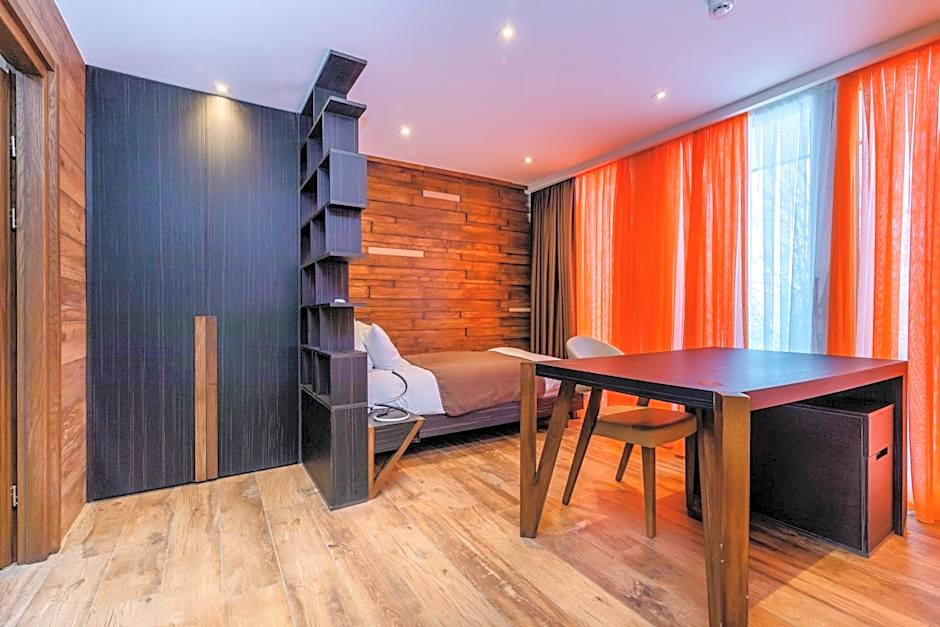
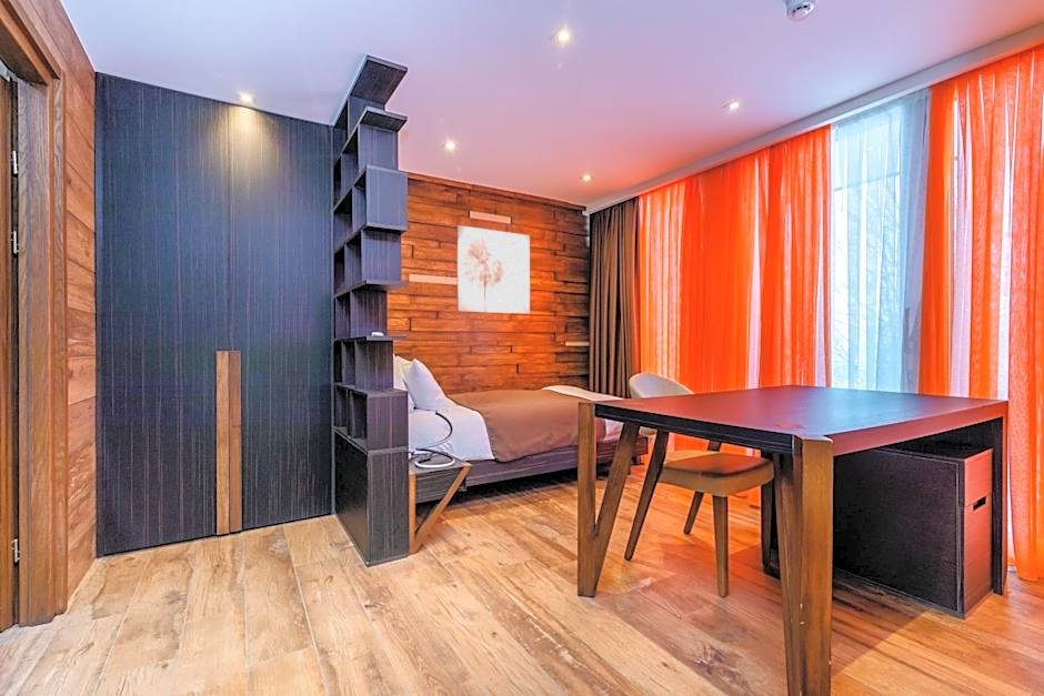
+ wall art [455,224,531,315]
